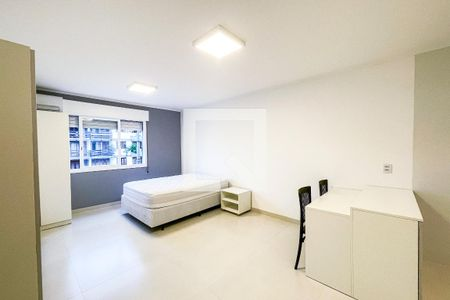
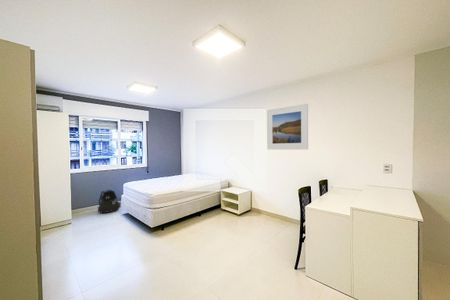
+ backpack [97,189,122,214]
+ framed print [266,103,309,150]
